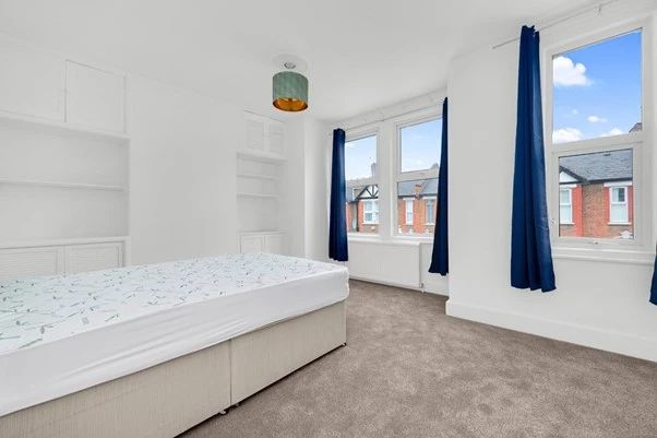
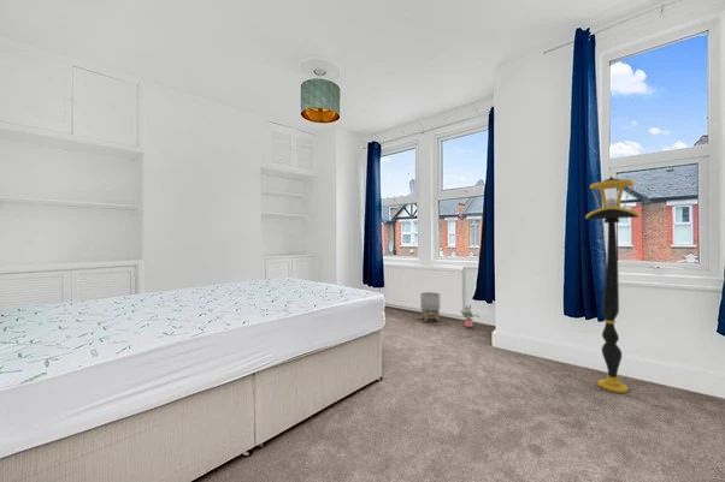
+ planter [419,291,441,323]
+ potted plant [459,304,481,328]
+ floor lamp [585,175,641,394]
